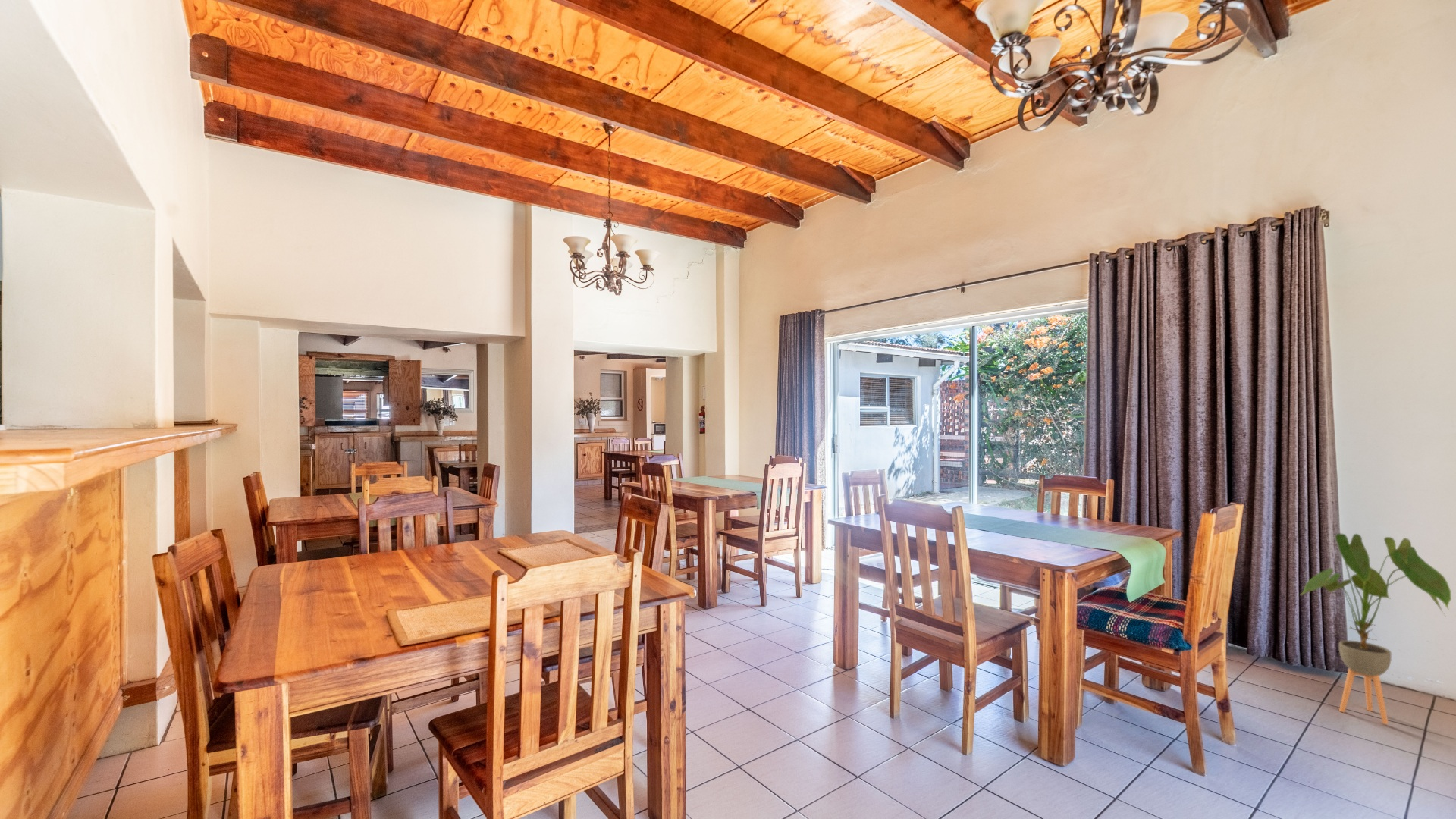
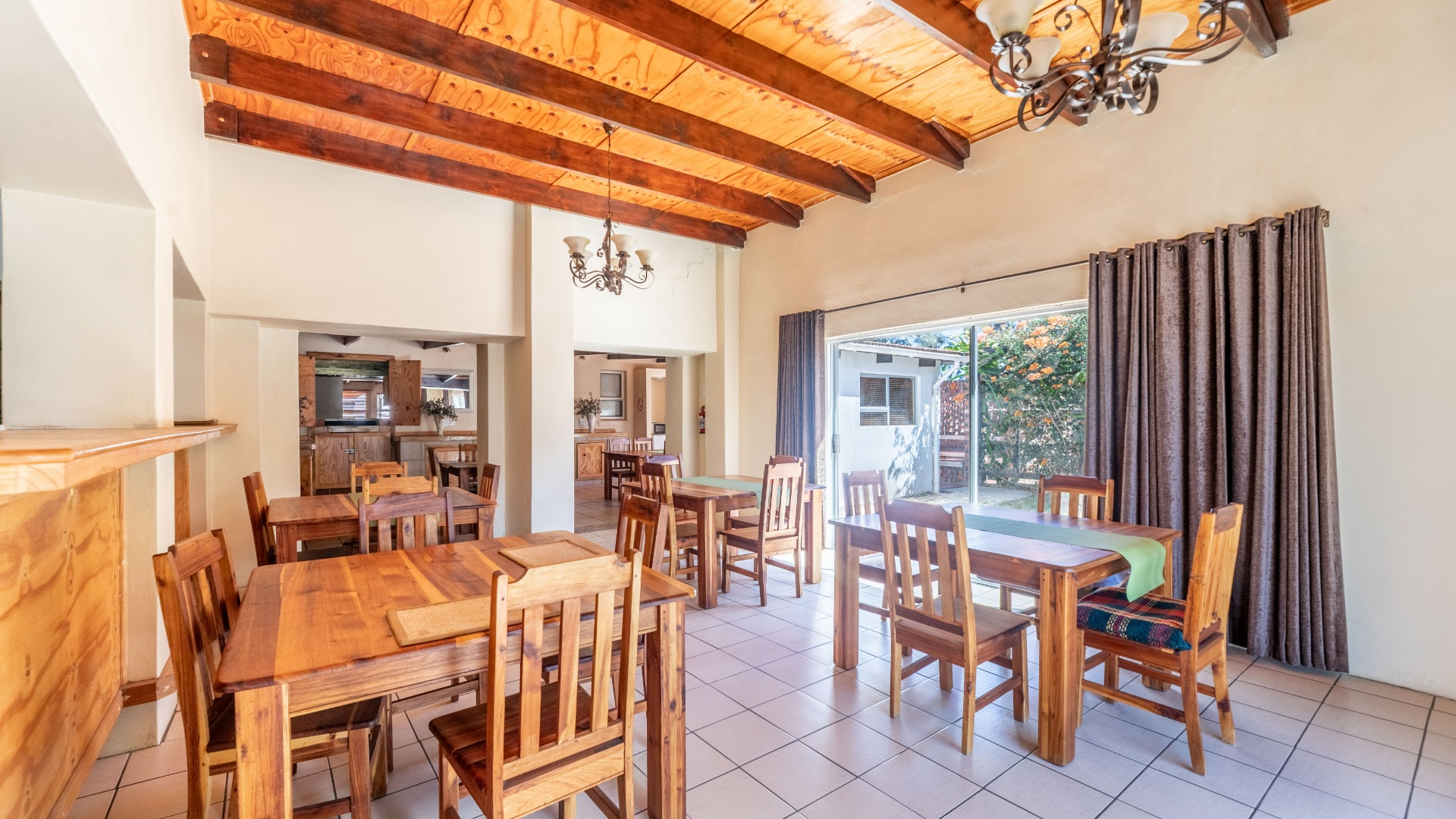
- house plant [1300,533,1452,725]
